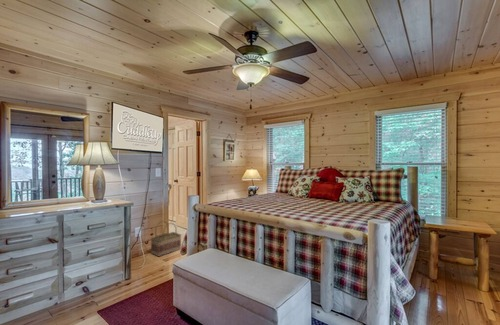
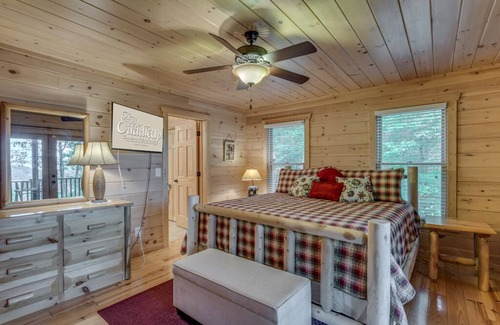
- basket [150,220,182,258]
